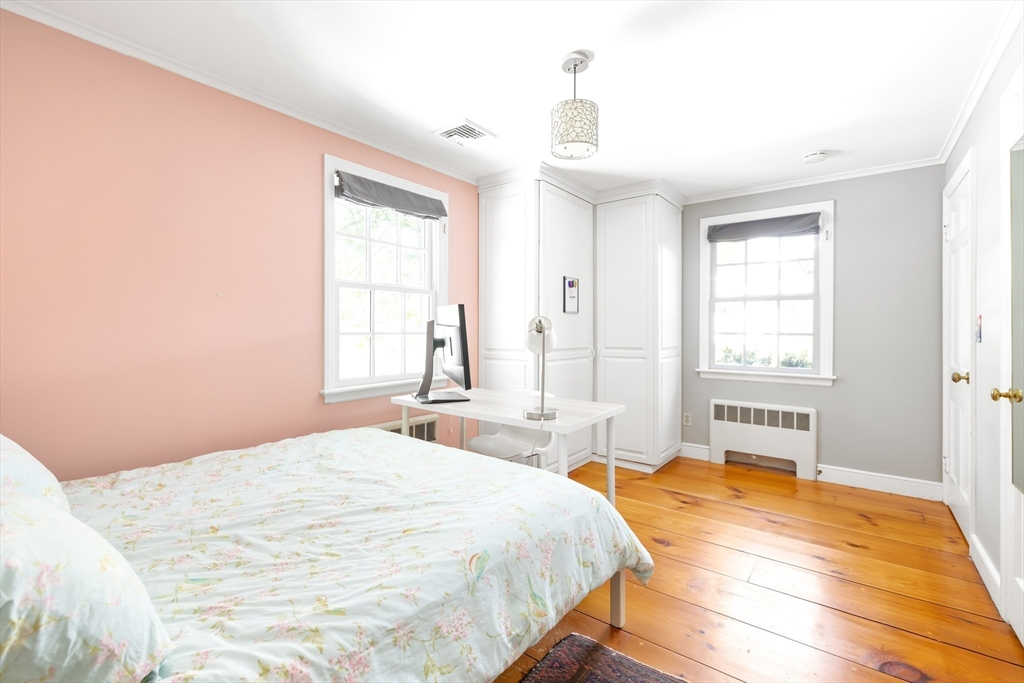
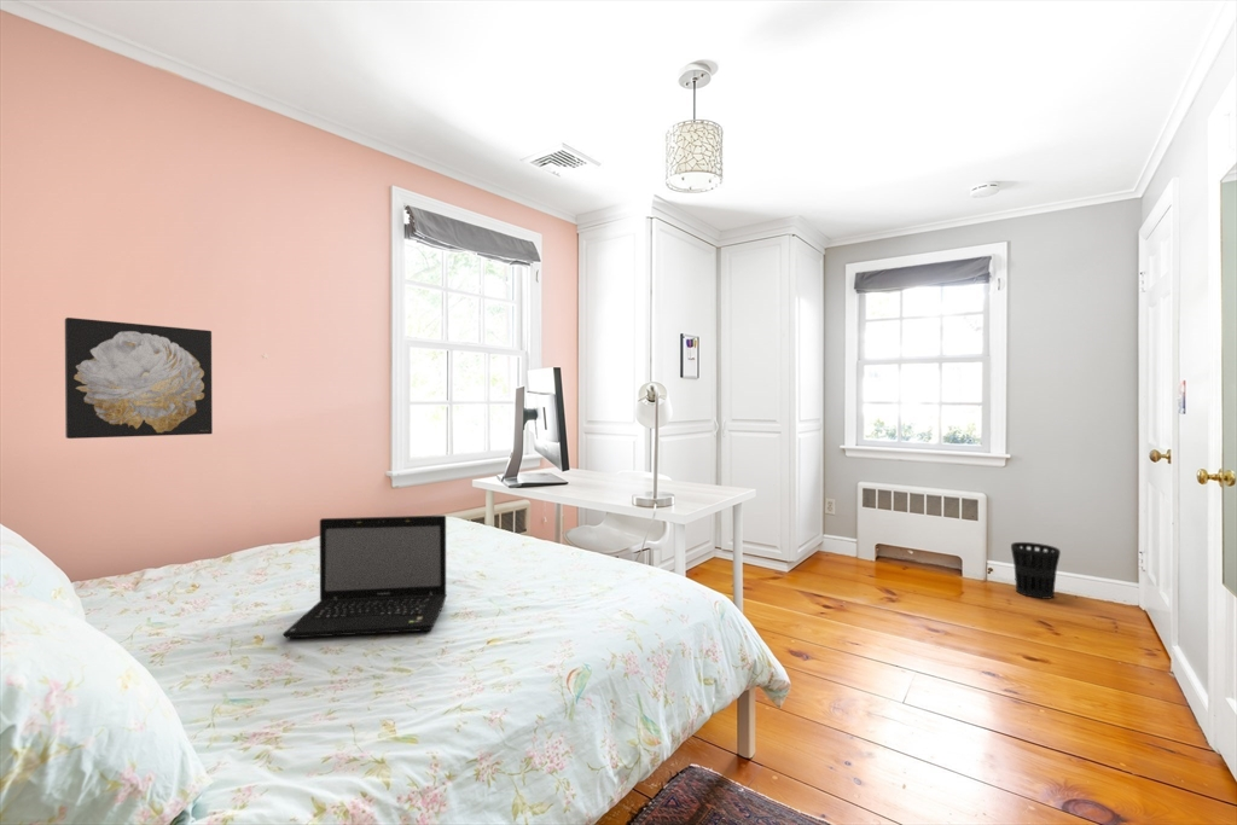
+ wastebasket [1010,541,1062,600]
+ laptop [281,515,448,639]
+ wall art [64,316,214,440]
